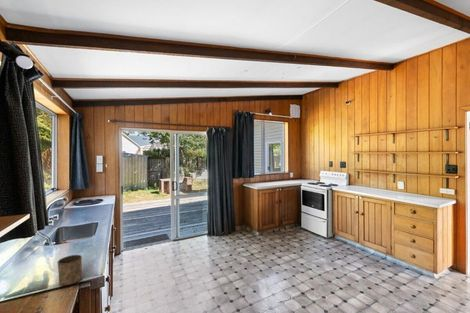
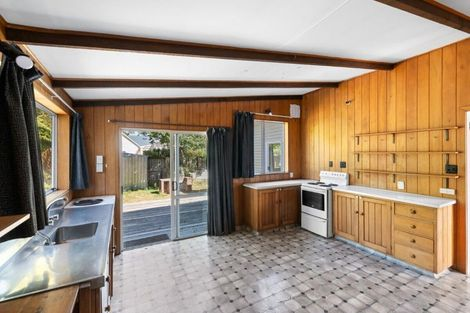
- cup [57,254,83,286]
